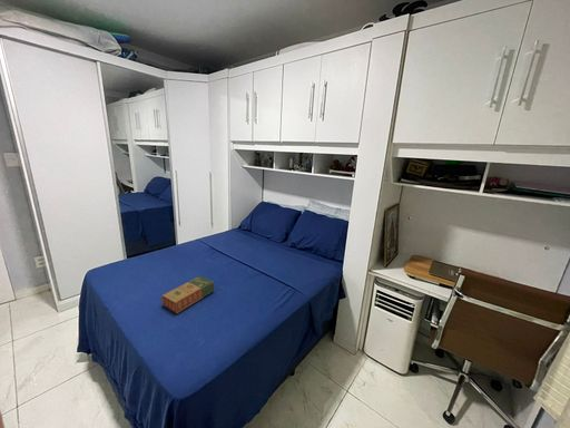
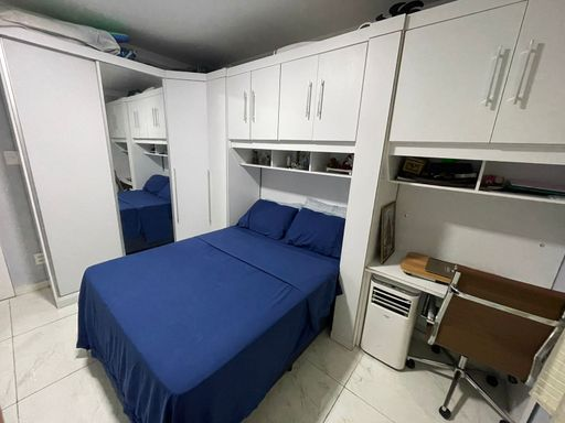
- book [160,275,216,314]
